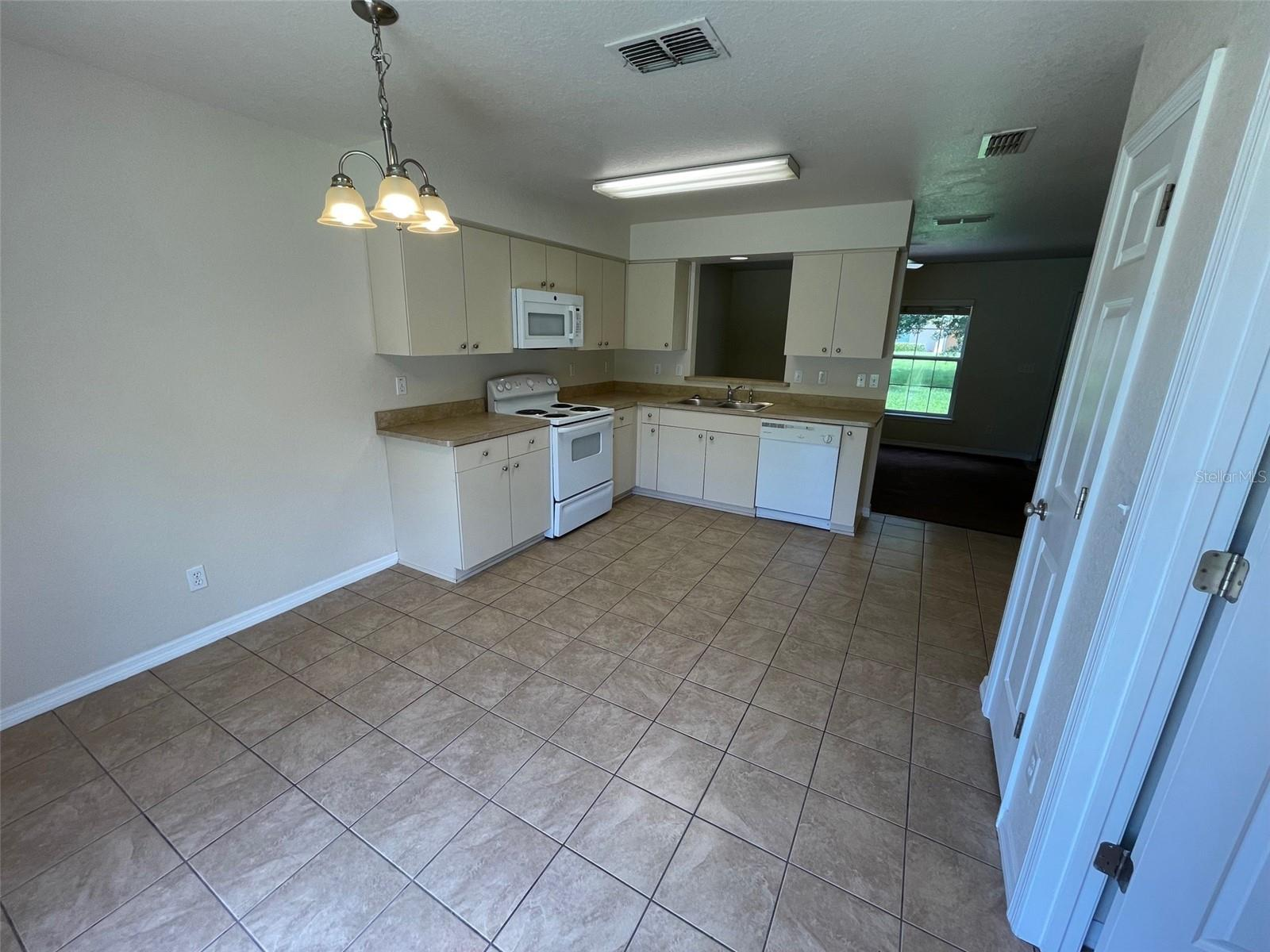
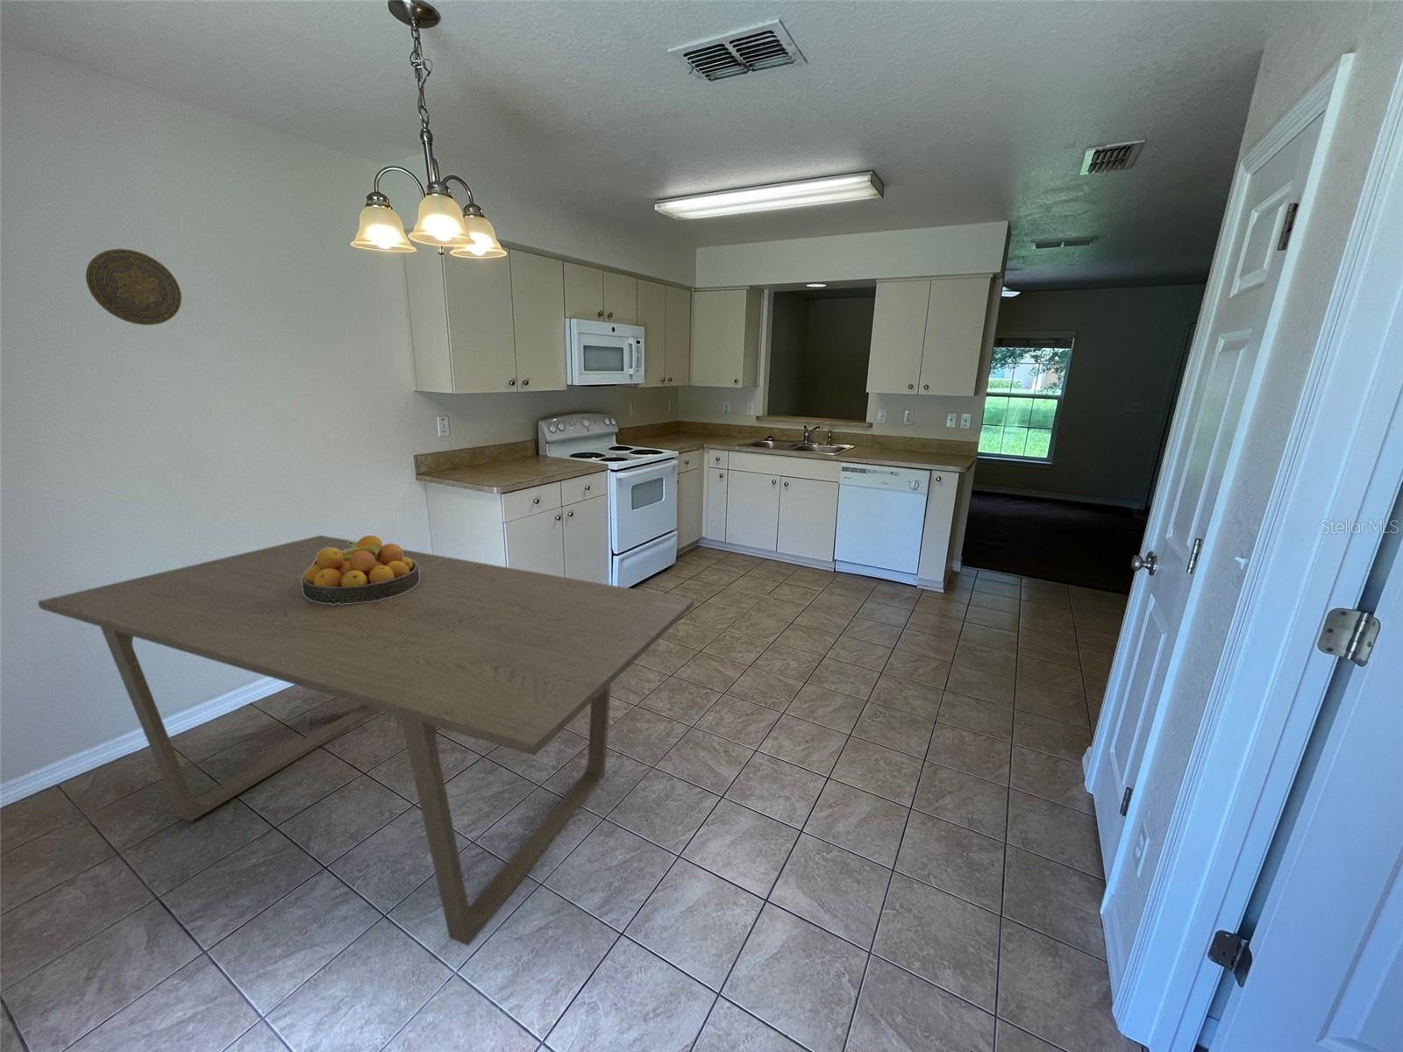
+ decorative plate [85,249,182,326]
+ dining table [36,535,695,947]
+ fruit bowl [302,535,419,604]
